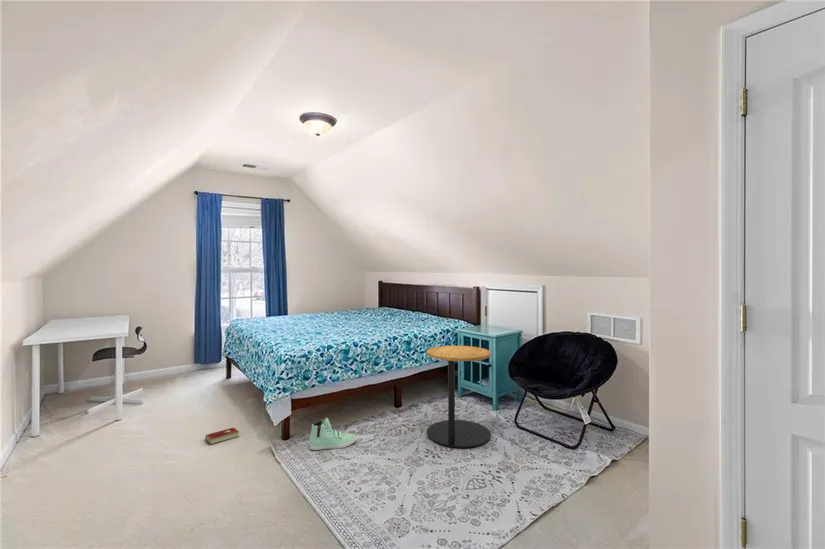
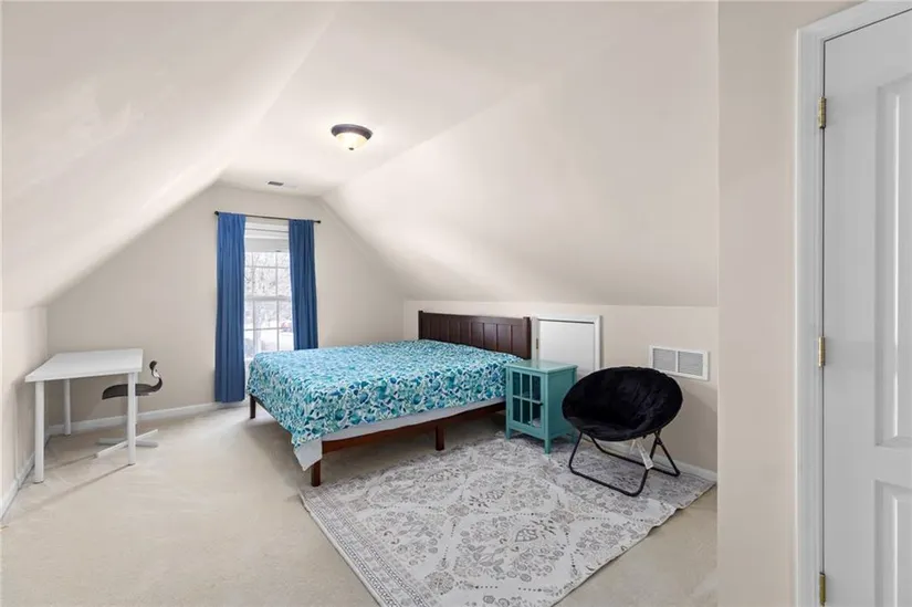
- hardcover book [205,426,240,445]
- sneaker [309,417,358,451]
- side table [426,345,492,449]
